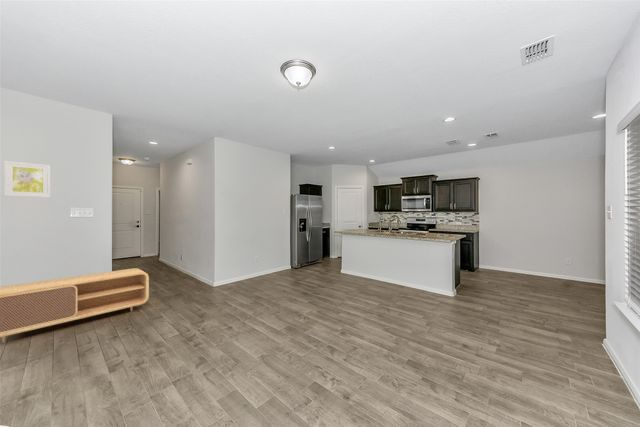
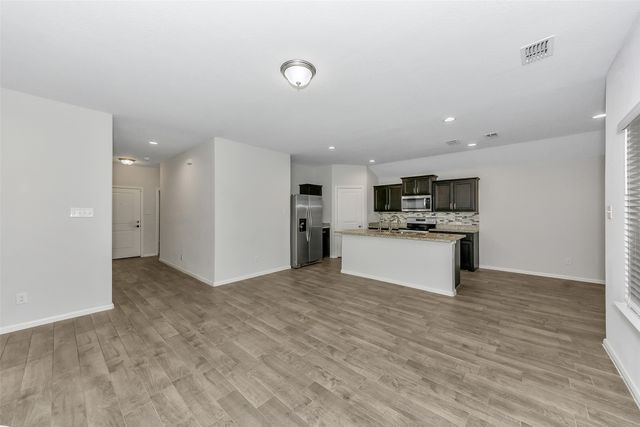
- wall art [4,160,51,199]
- tv stand [0,267,150,344]
